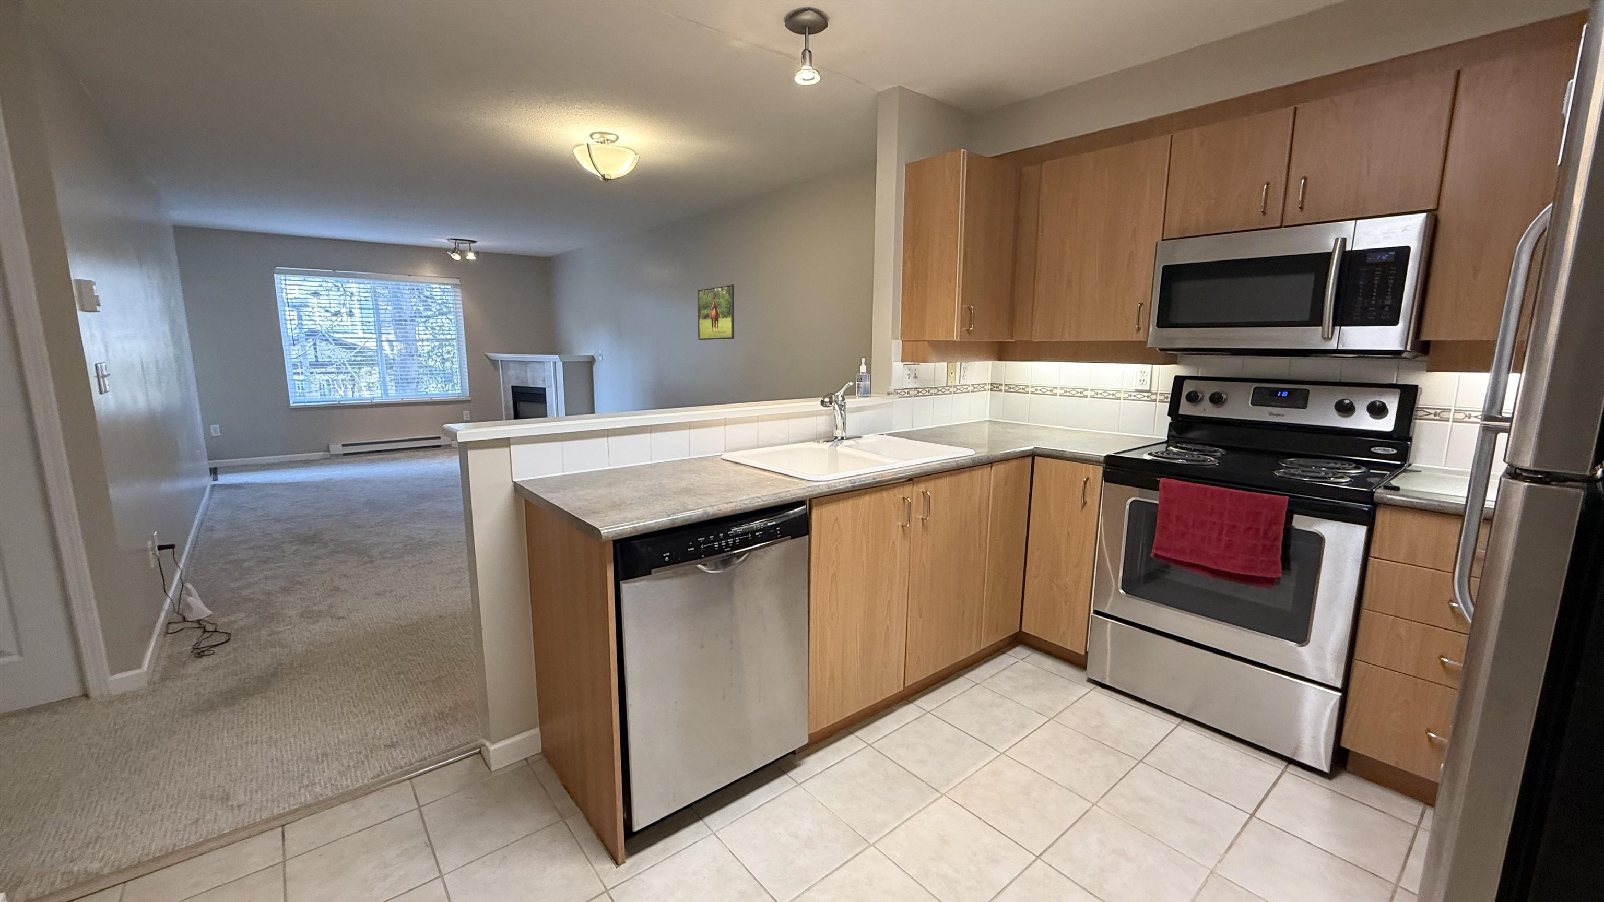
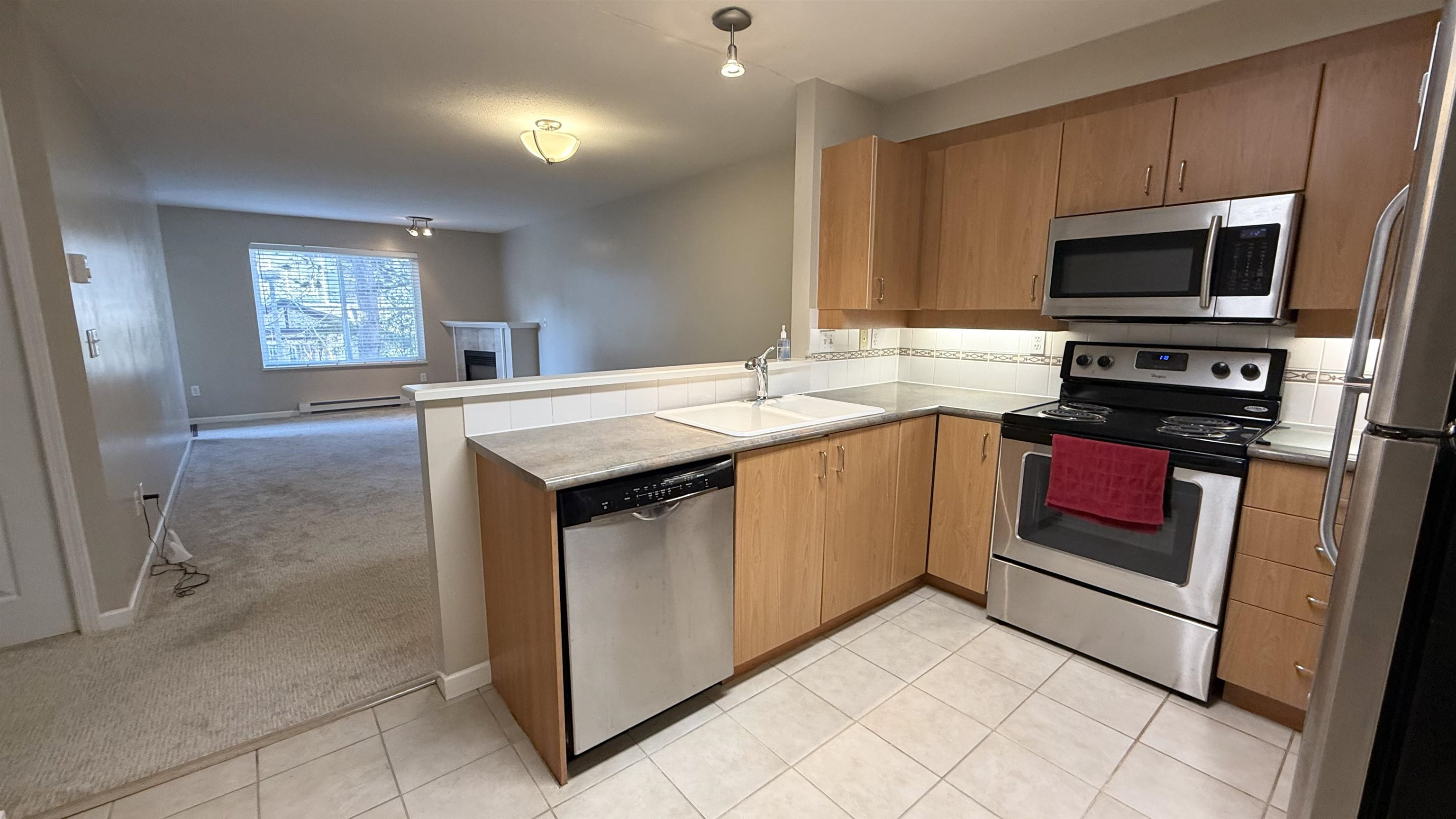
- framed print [697,283,735,340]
